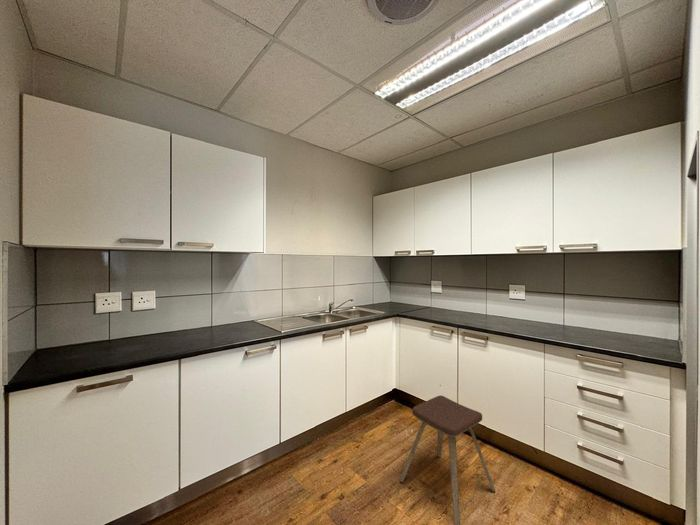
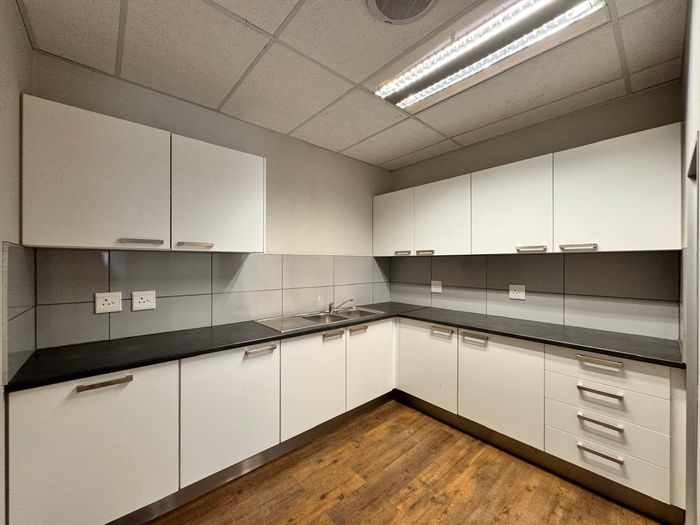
- music stool [399,395,496,525]
